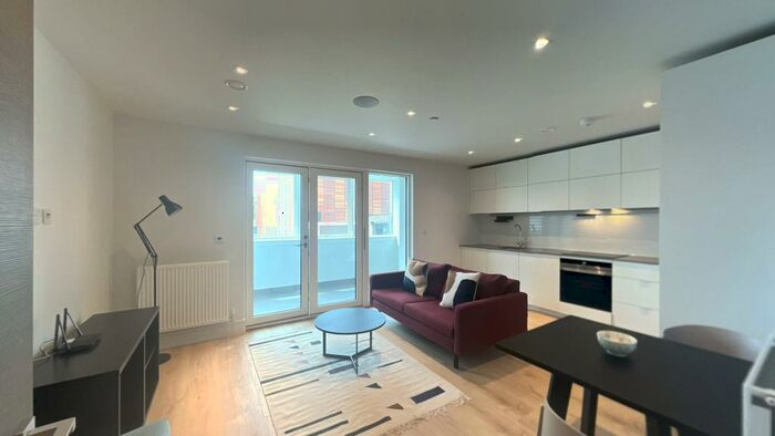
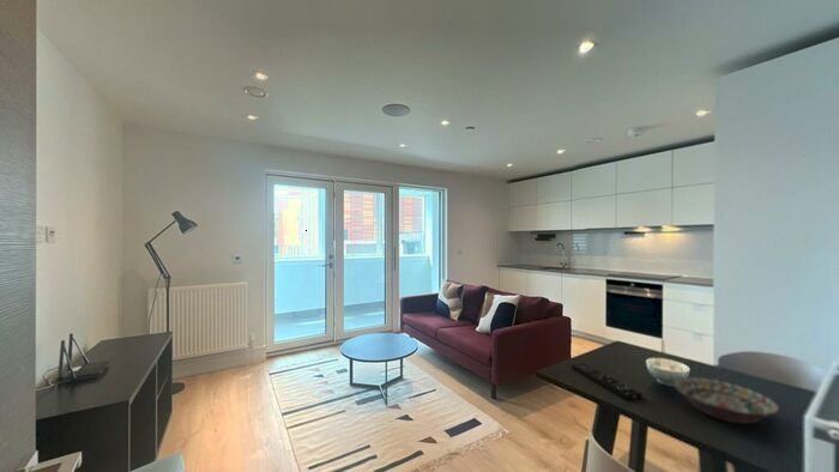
+ remote control [571,362,644,401]
+ decorative bowl [672,376,781,424]
